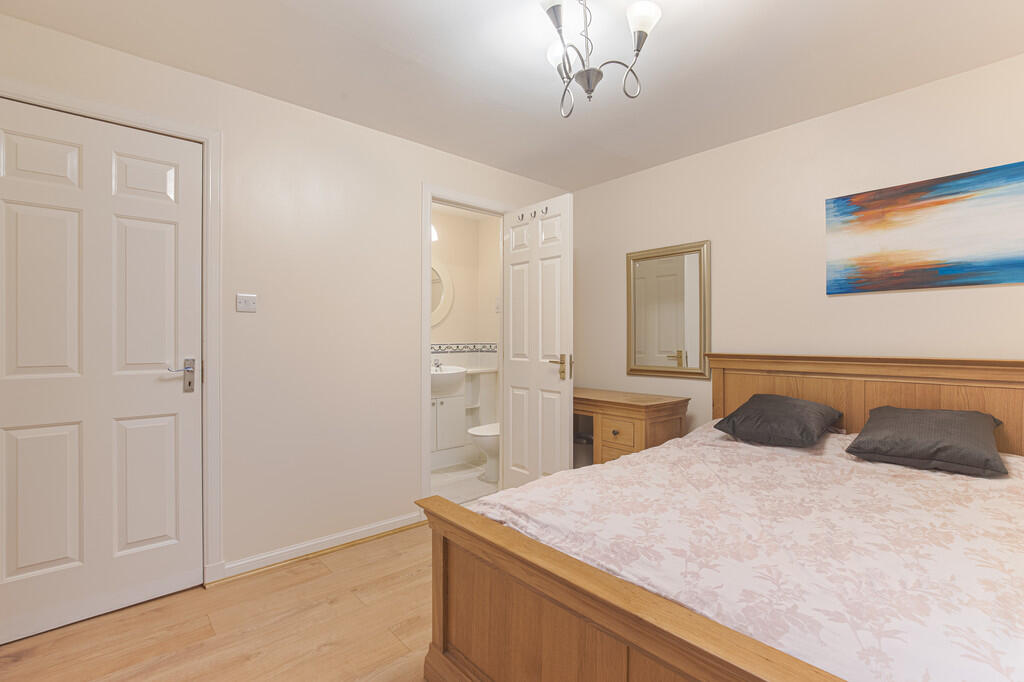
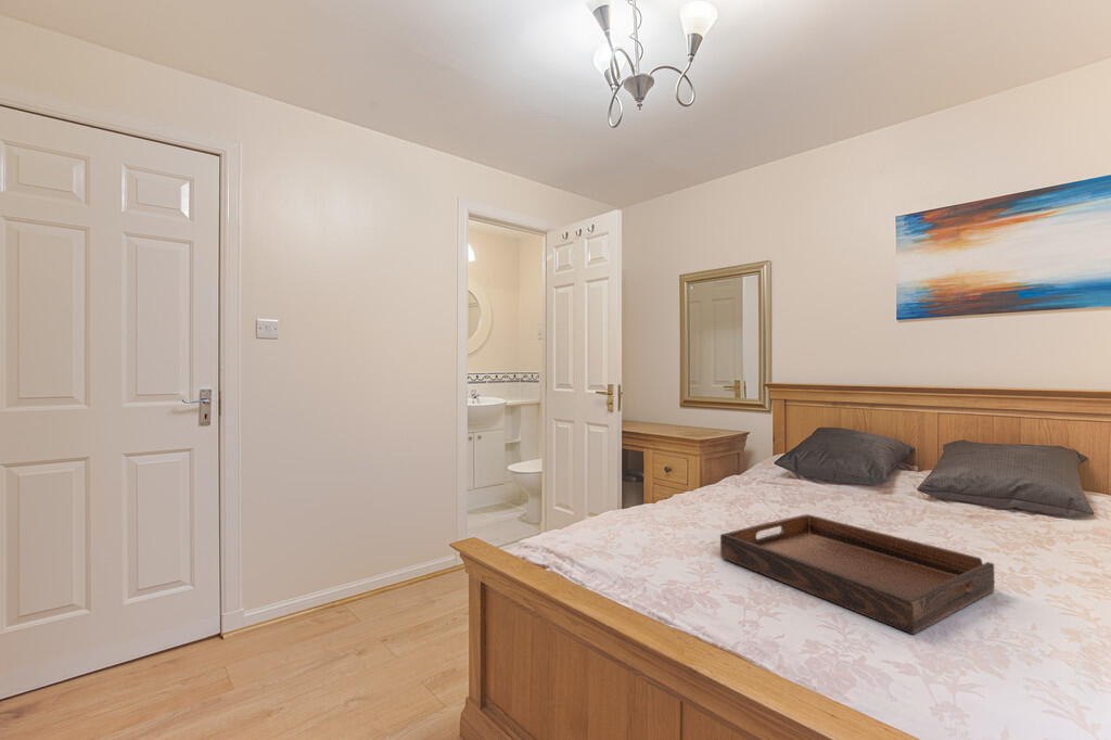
+ serving tray [719,513,996,635]
